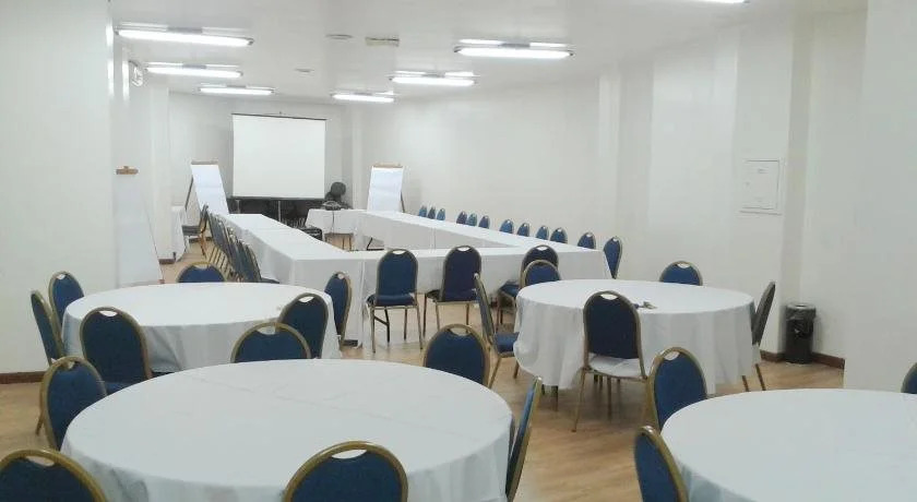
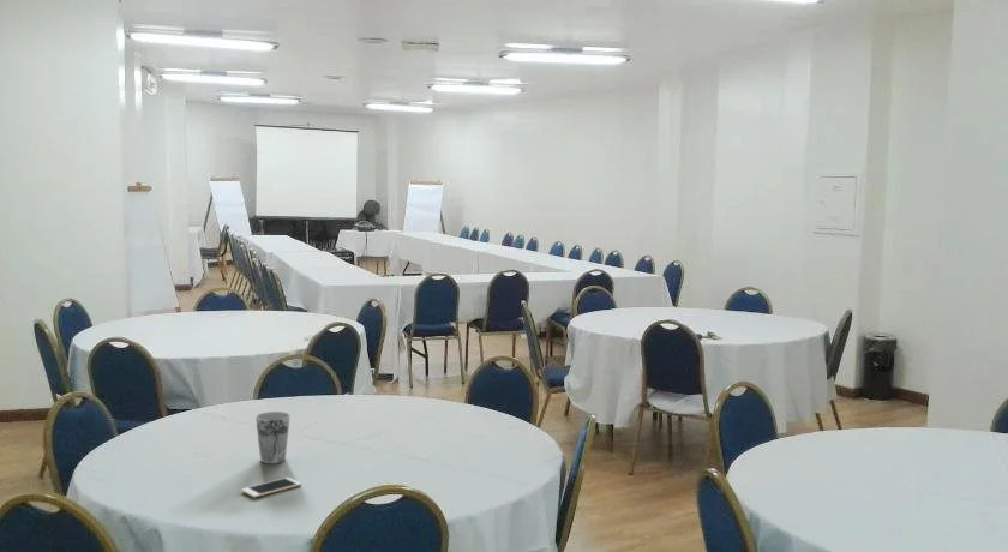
+ cell phone [240,476,302,499]
+ cup [254,410,292,464]
